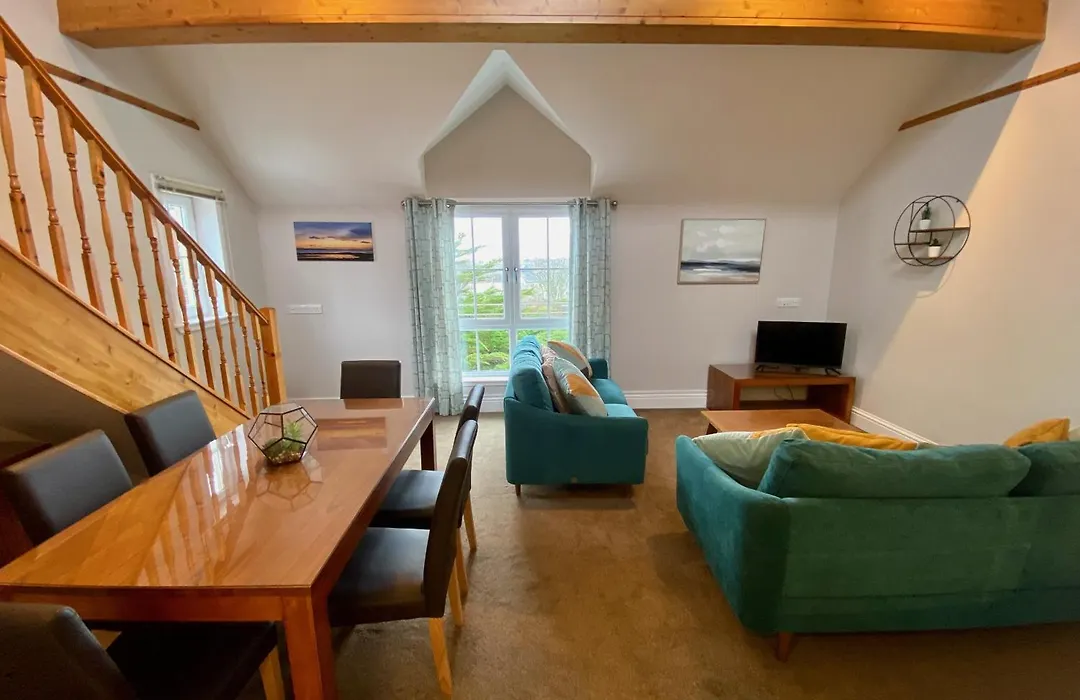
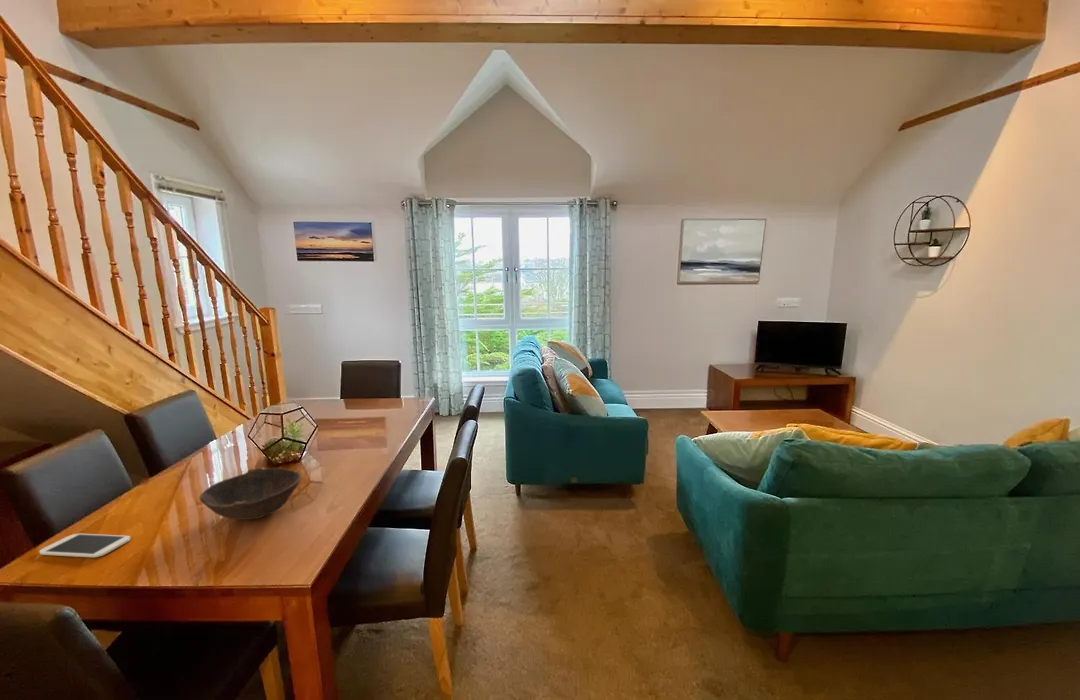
+ smartphone [38,533,131,558]
+ bowl [199,467,302,521]
